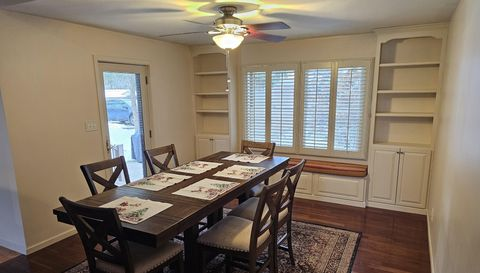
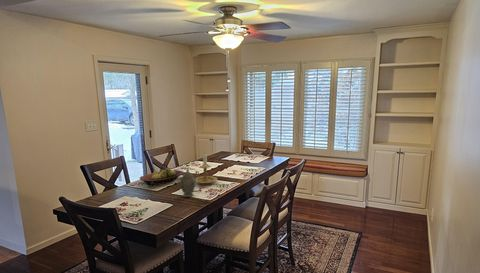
+ candle holder [195,153,218,185]
+ fruit bowl [139,167,185,186]
+ chinaware [176,168,198,198]
